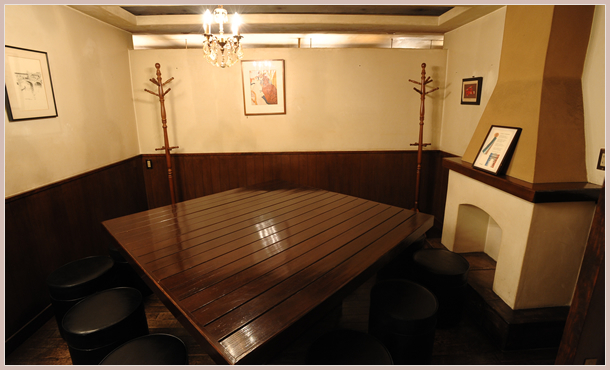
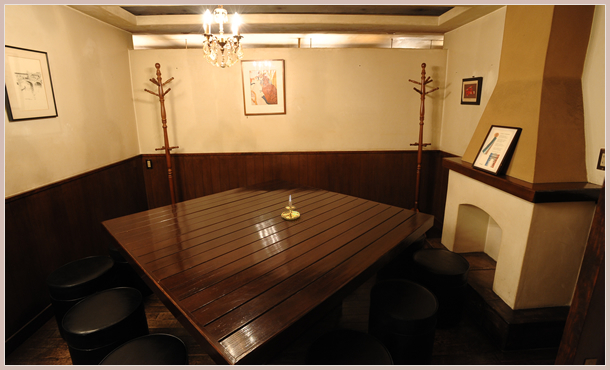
+ candle holder [280,195,301,221]
